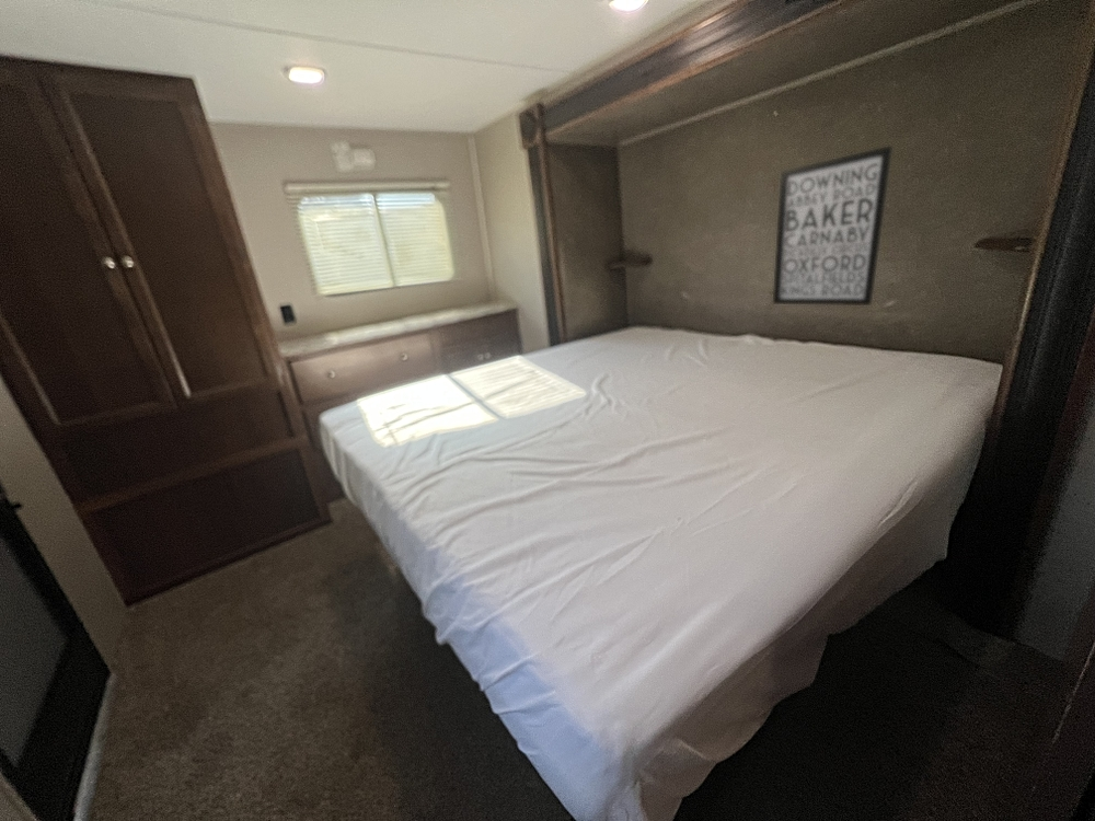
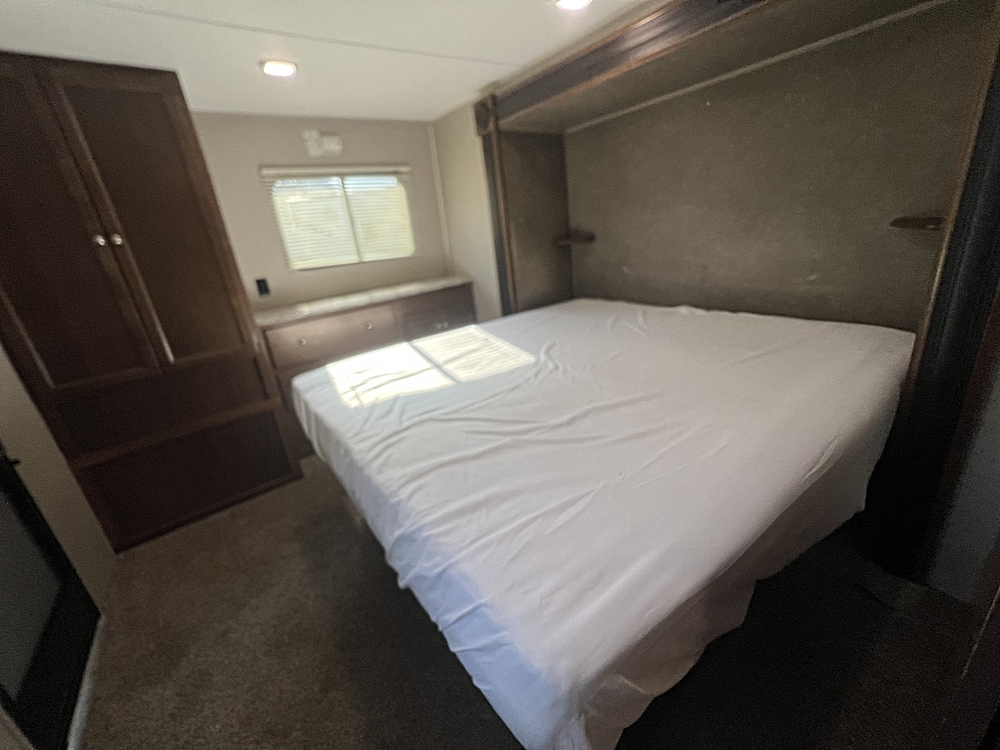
- wall art [772,144,894,307]
